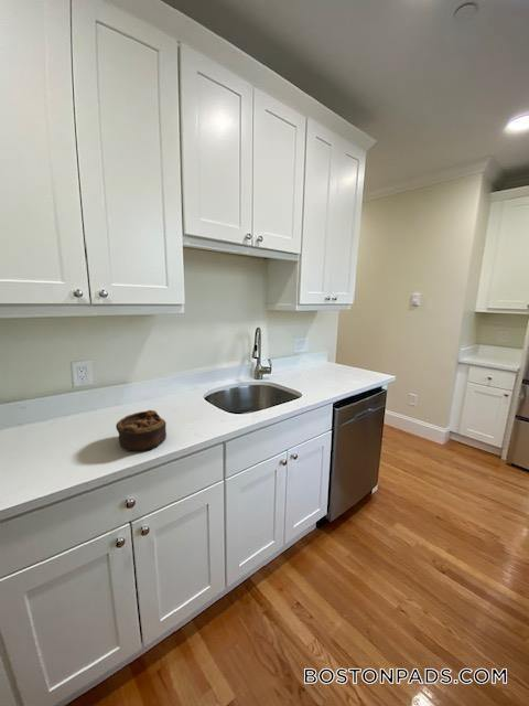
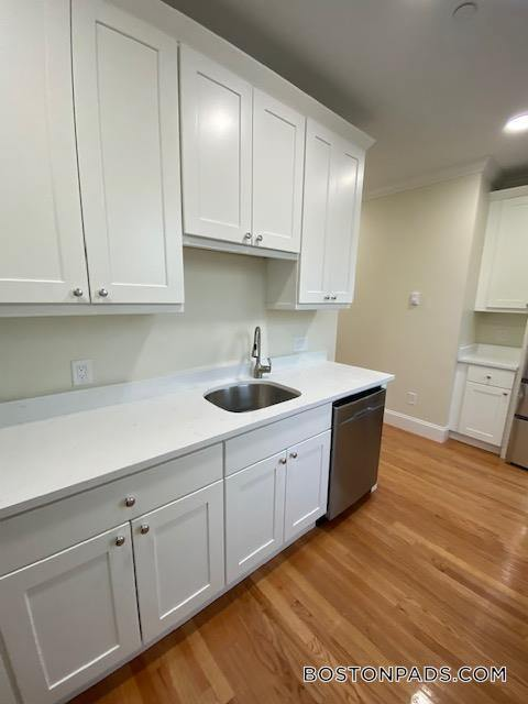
- bowl [115,409,168,451]
